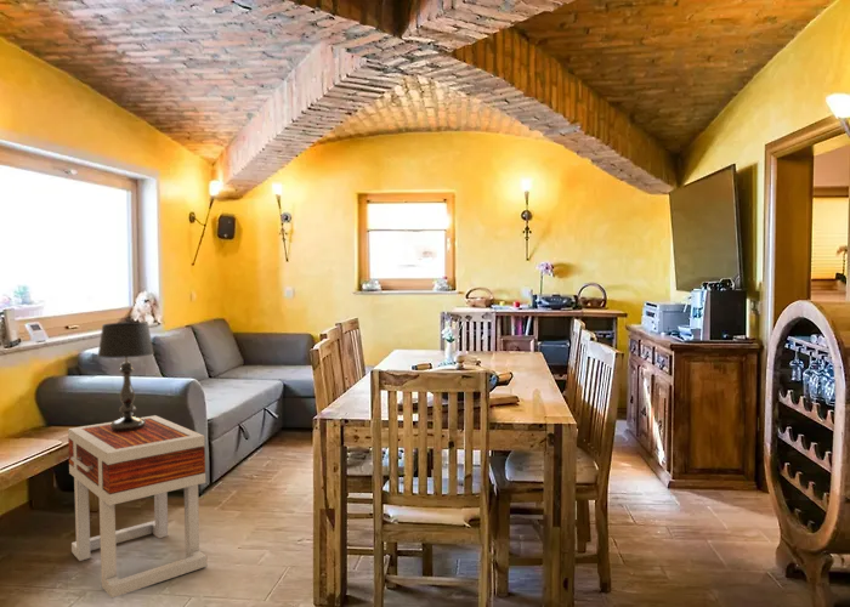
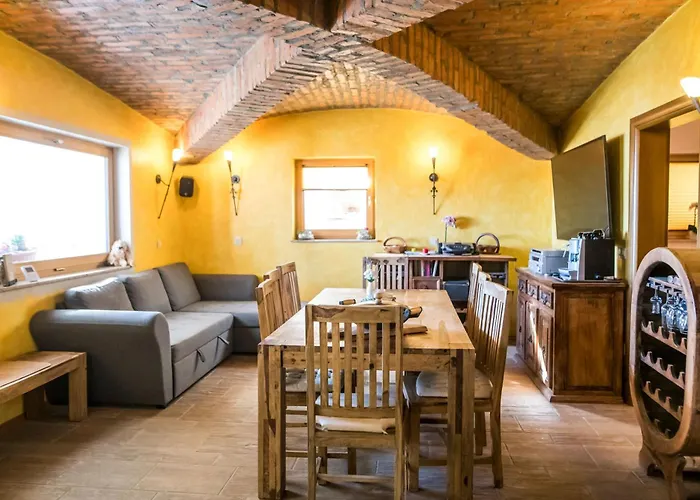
- table lamp [96,322,155,431]
- side table [67,414,209,599]
